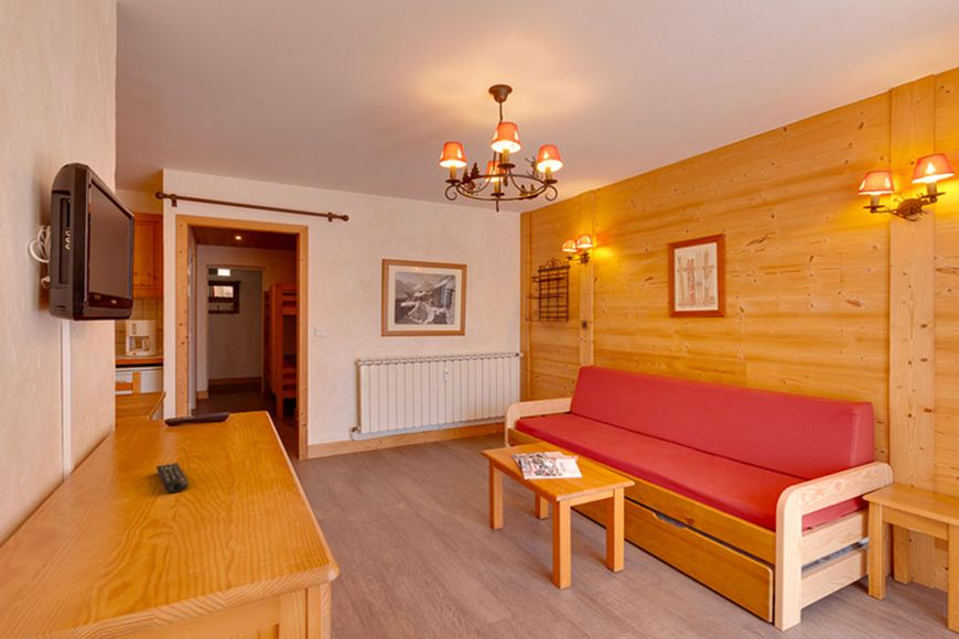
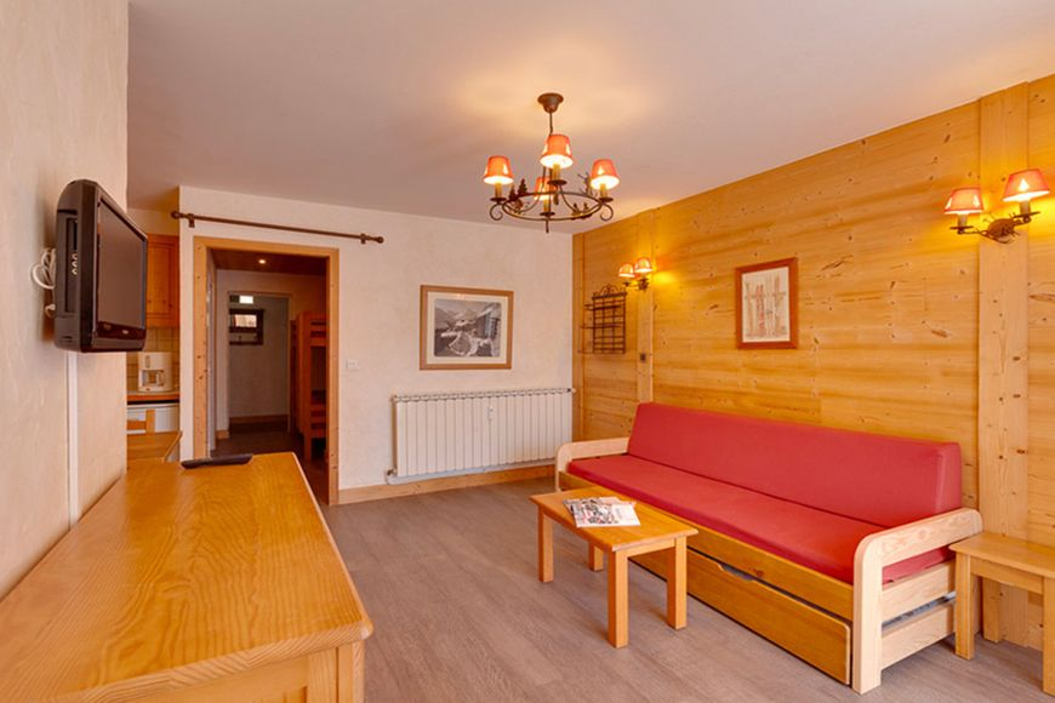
- remote control [155,462,190,494]
